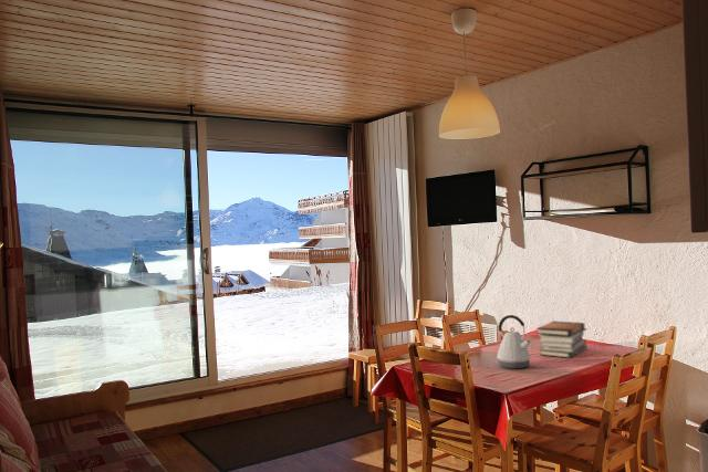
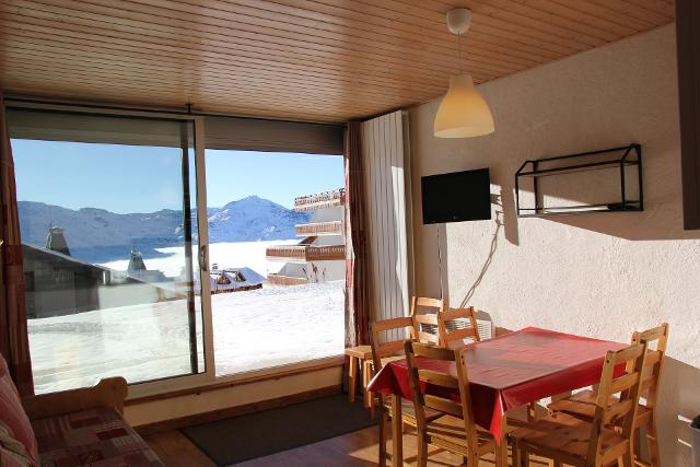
- kettle [496,314,532,369]
- book stack [534,321,589,359]
